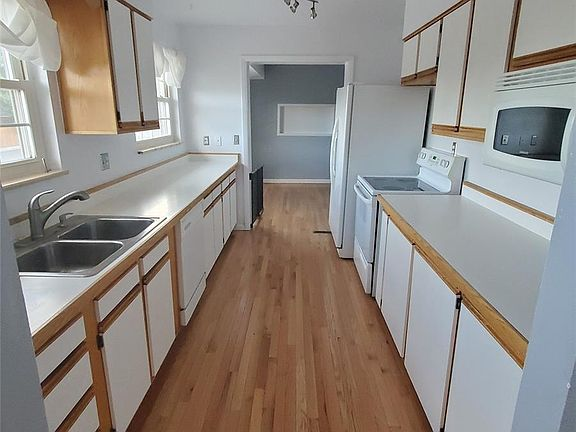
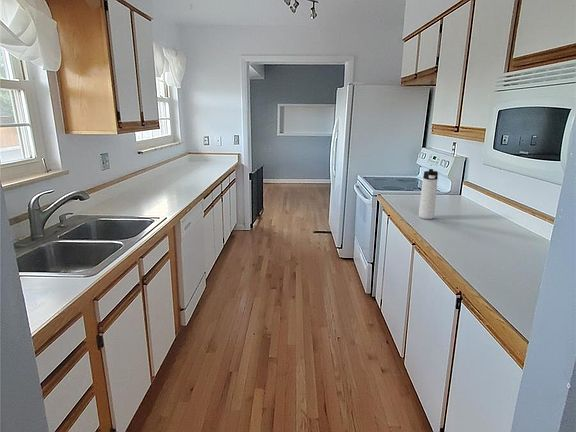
+ thermos bottle [418,168,439,220]
